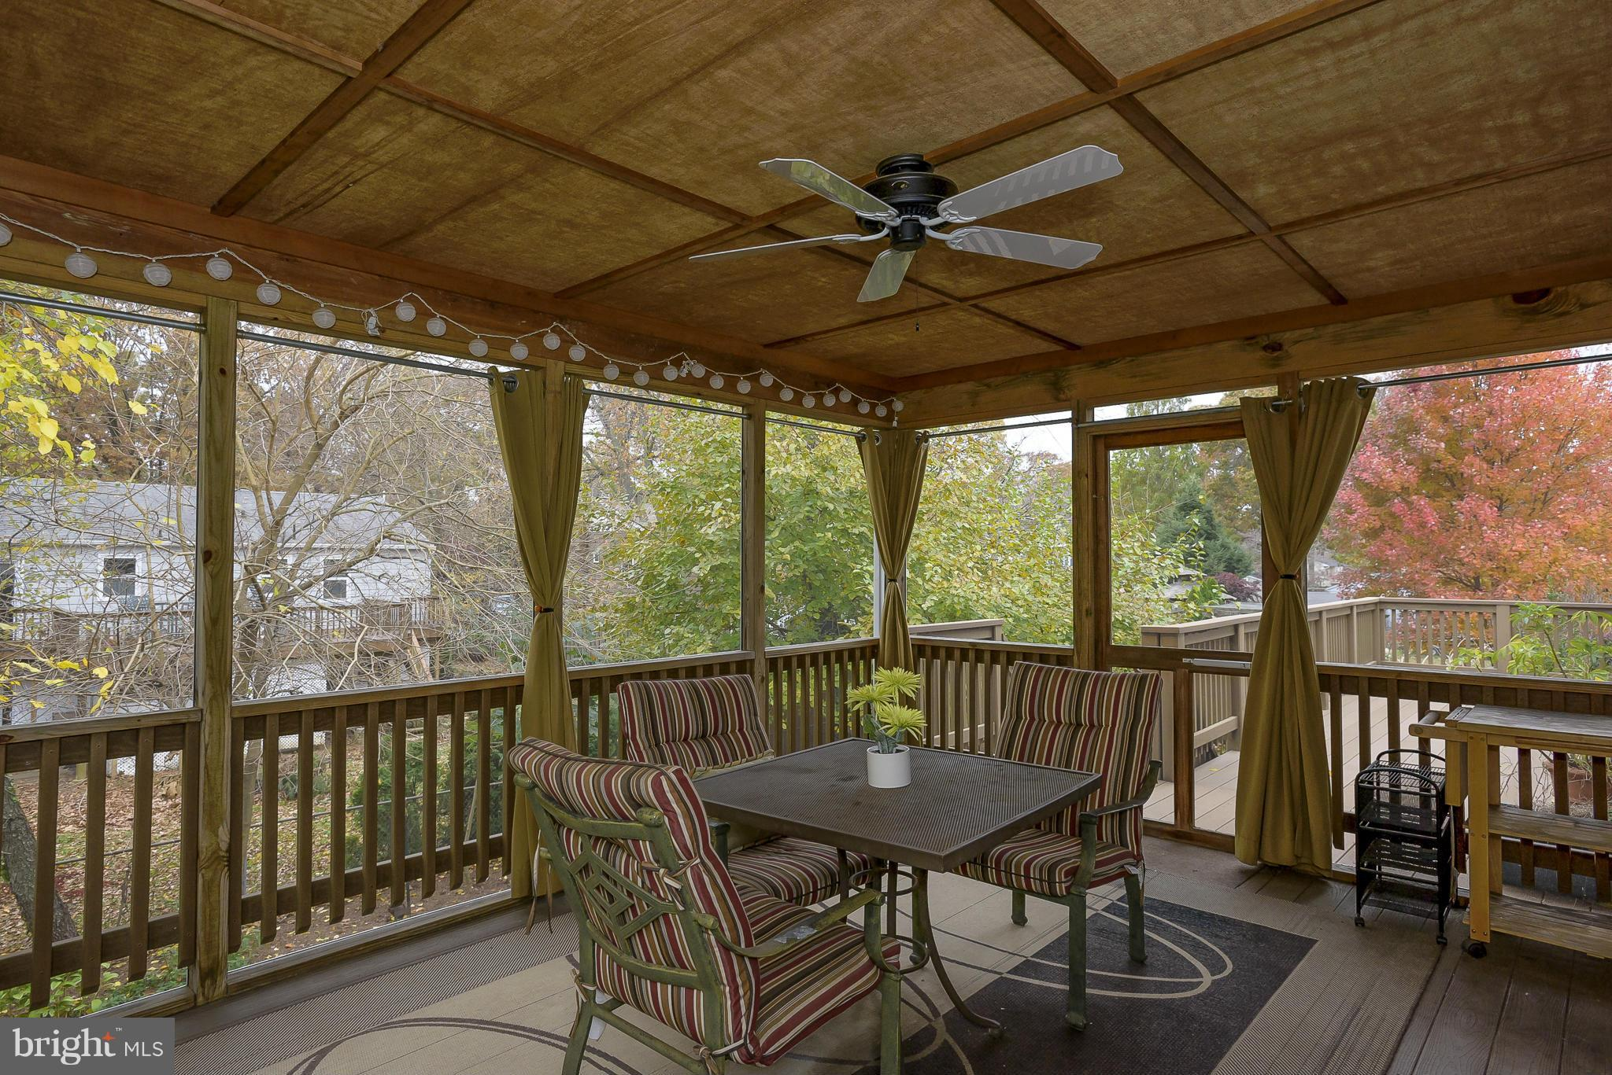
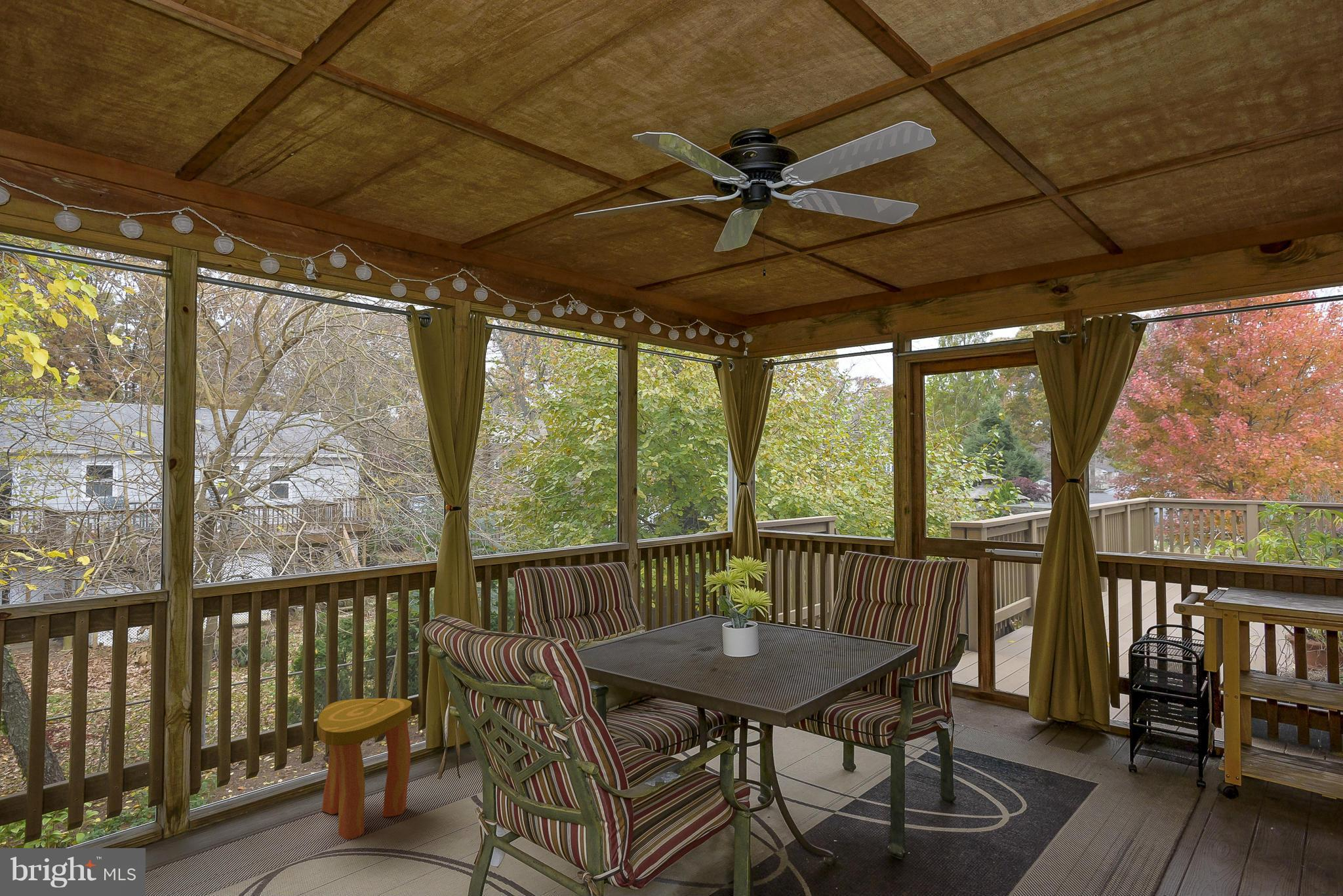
+ stool [316,697,412,840]
